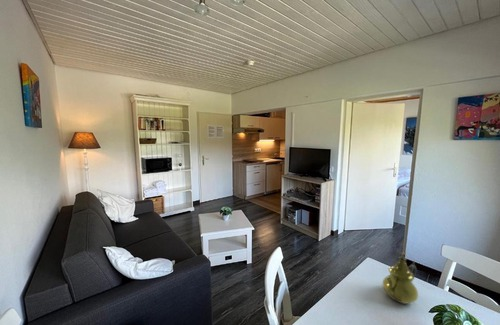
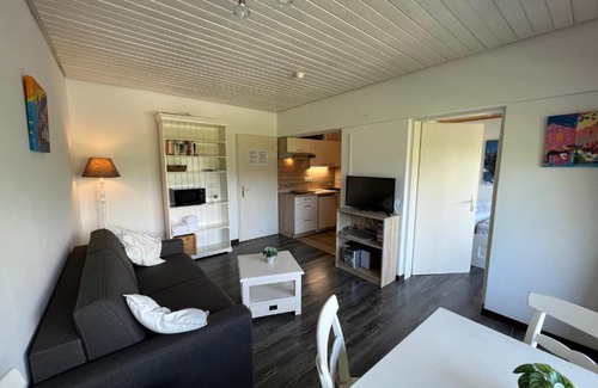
- teapot [382,252,419,305]
